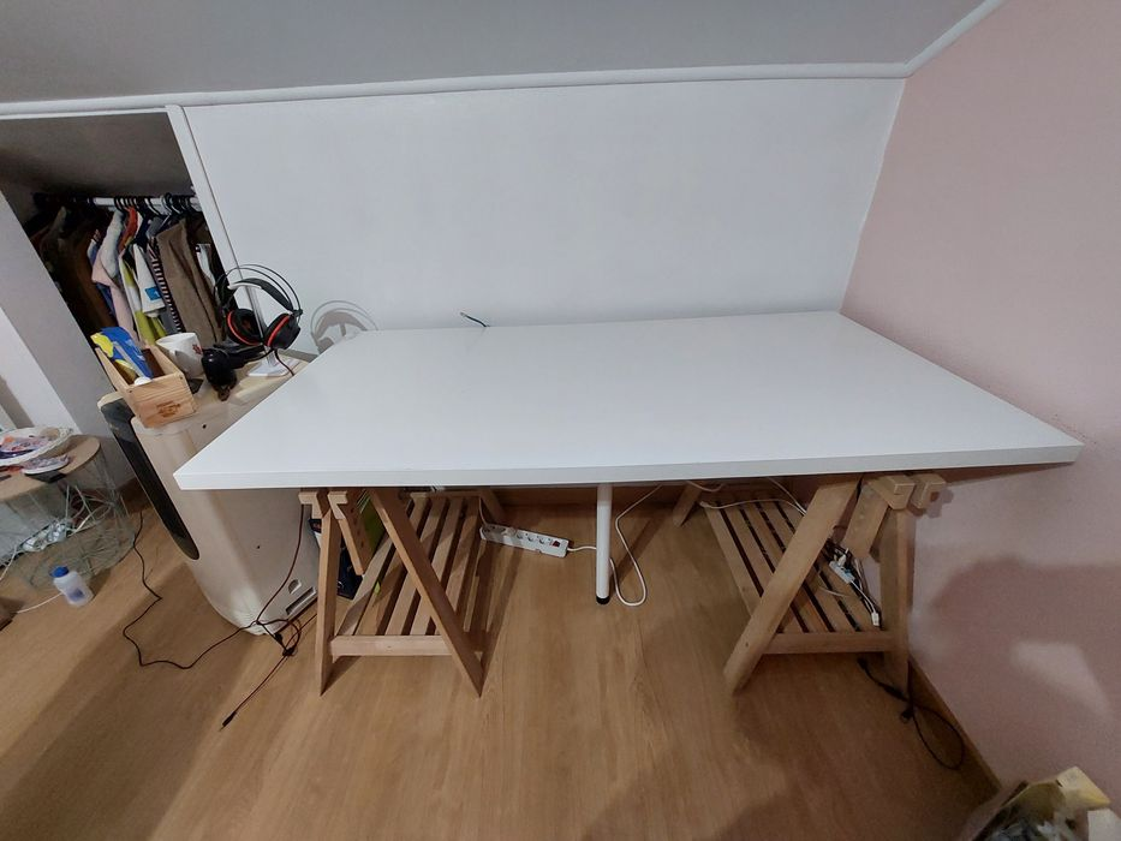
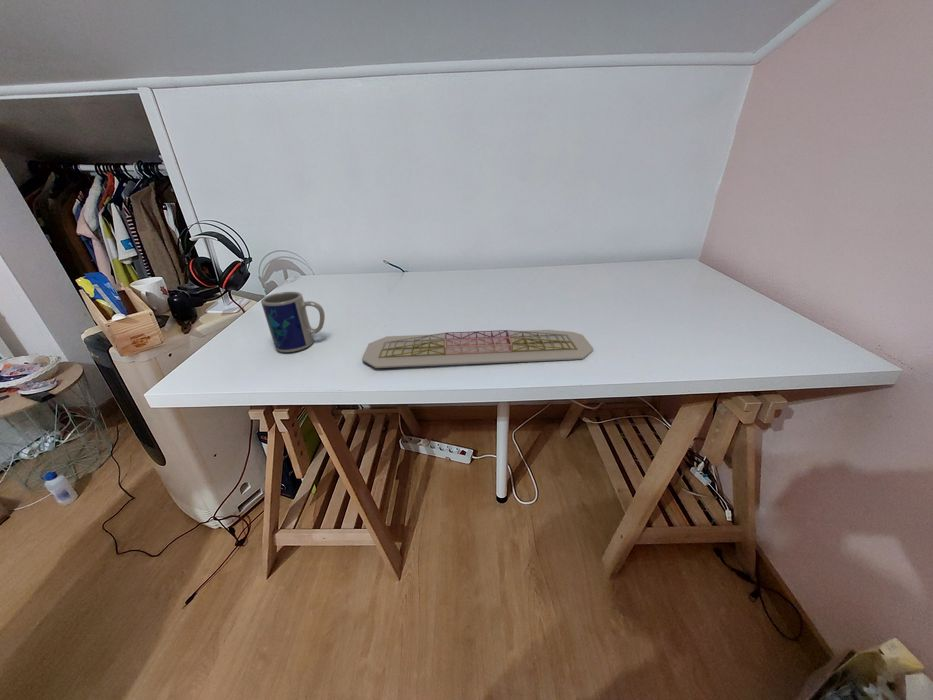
+ mug [260,291,326,353]
+ keyboard [361,329,594,369]
